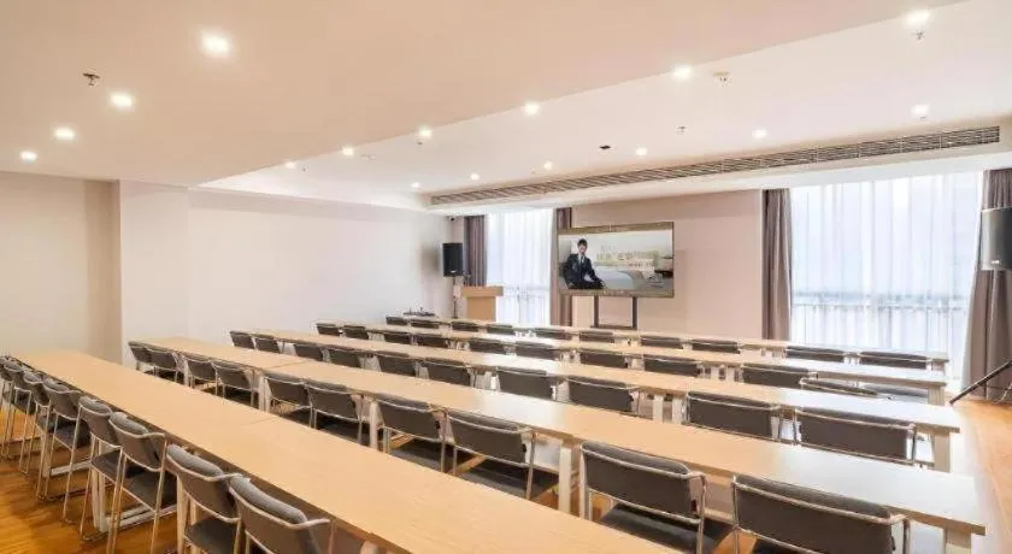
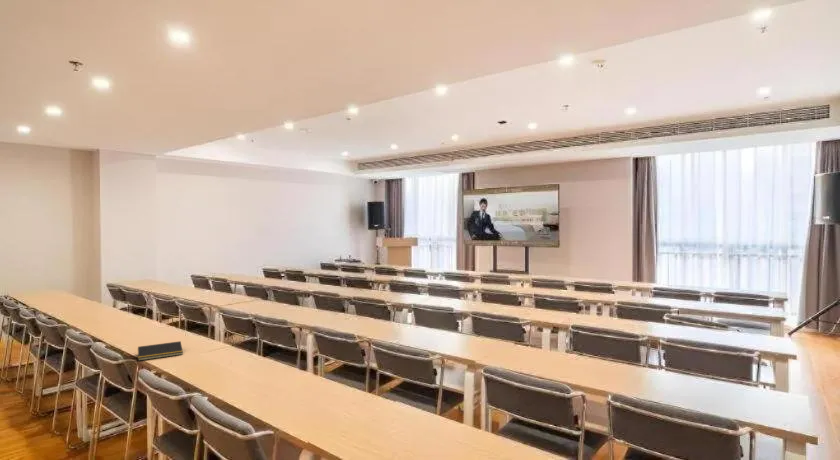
+ notepad [136,340,184,362]
